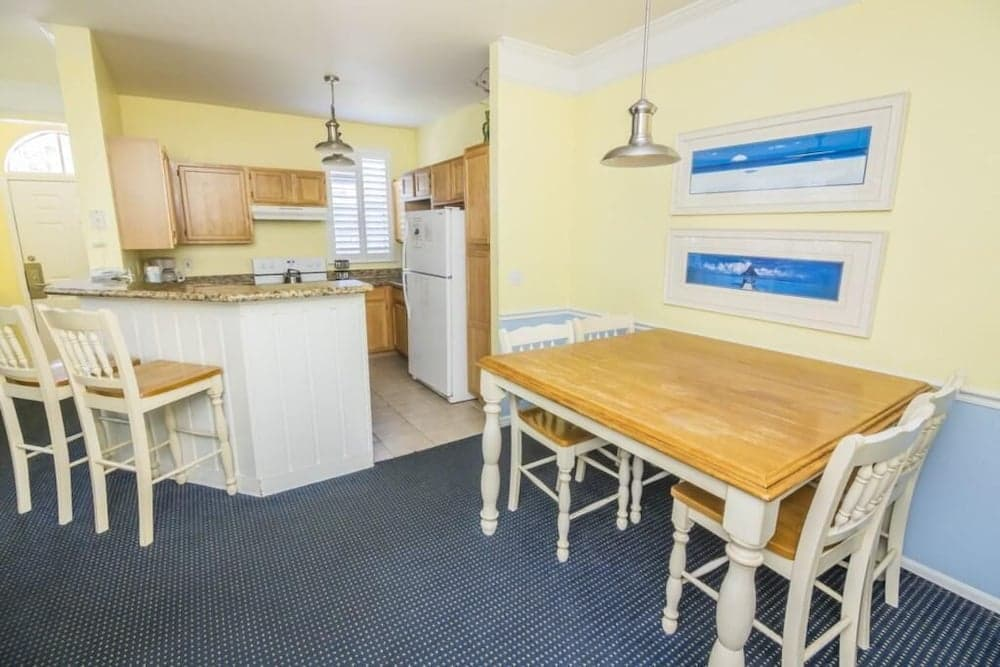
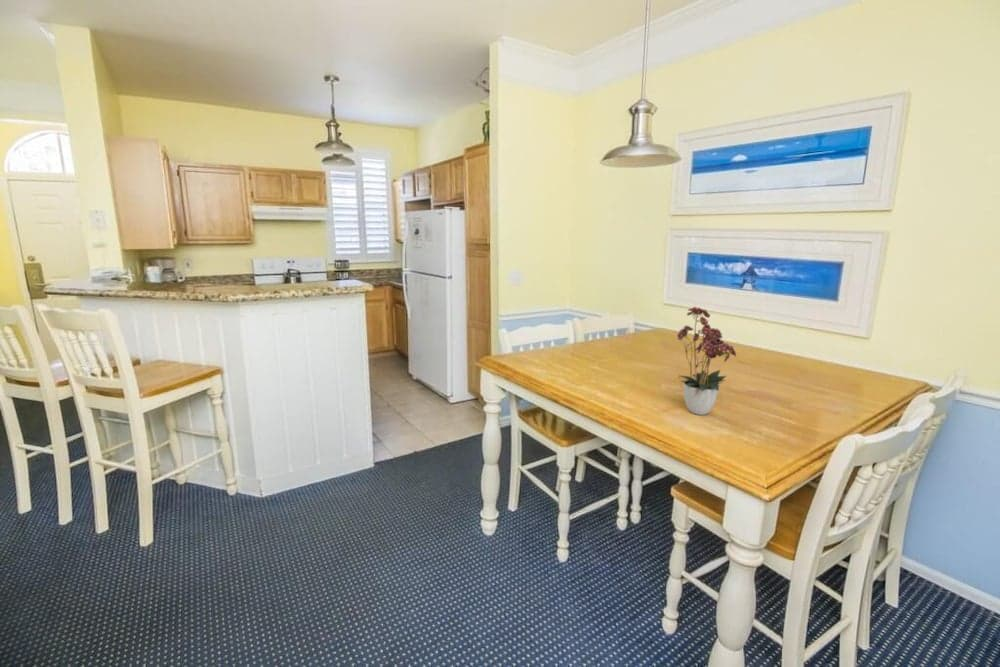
+ flower arrangement [676,306,737,416]
